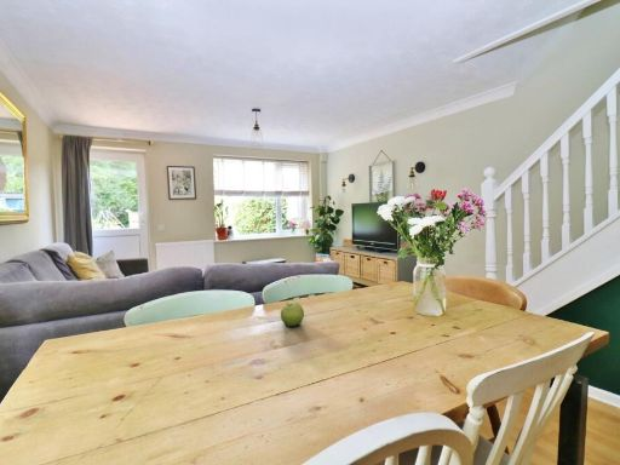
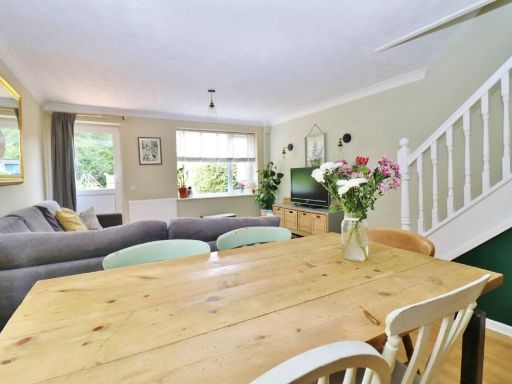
- fruit [280,302,305,328]
